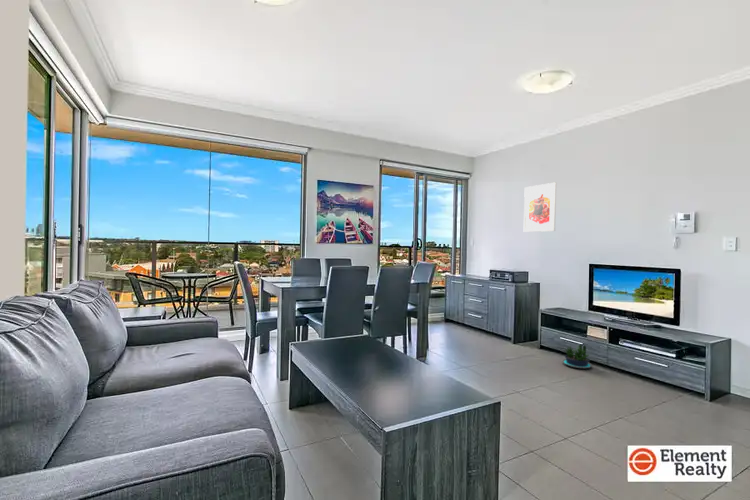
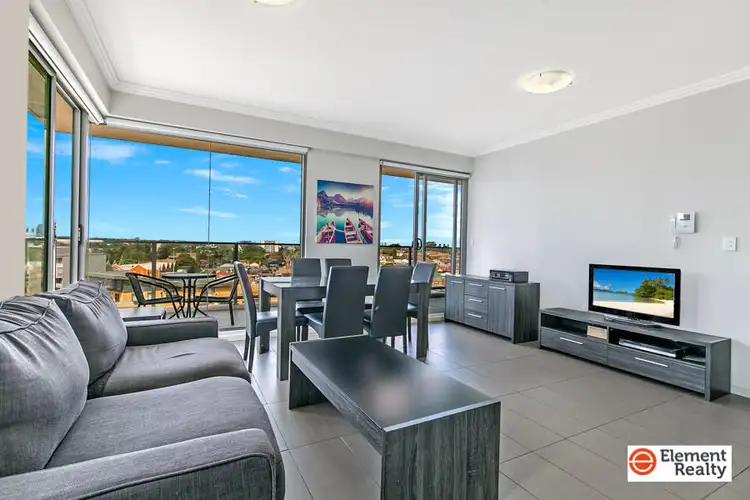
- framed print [523,181,558,233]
- potted plant [561,344,593,369]
